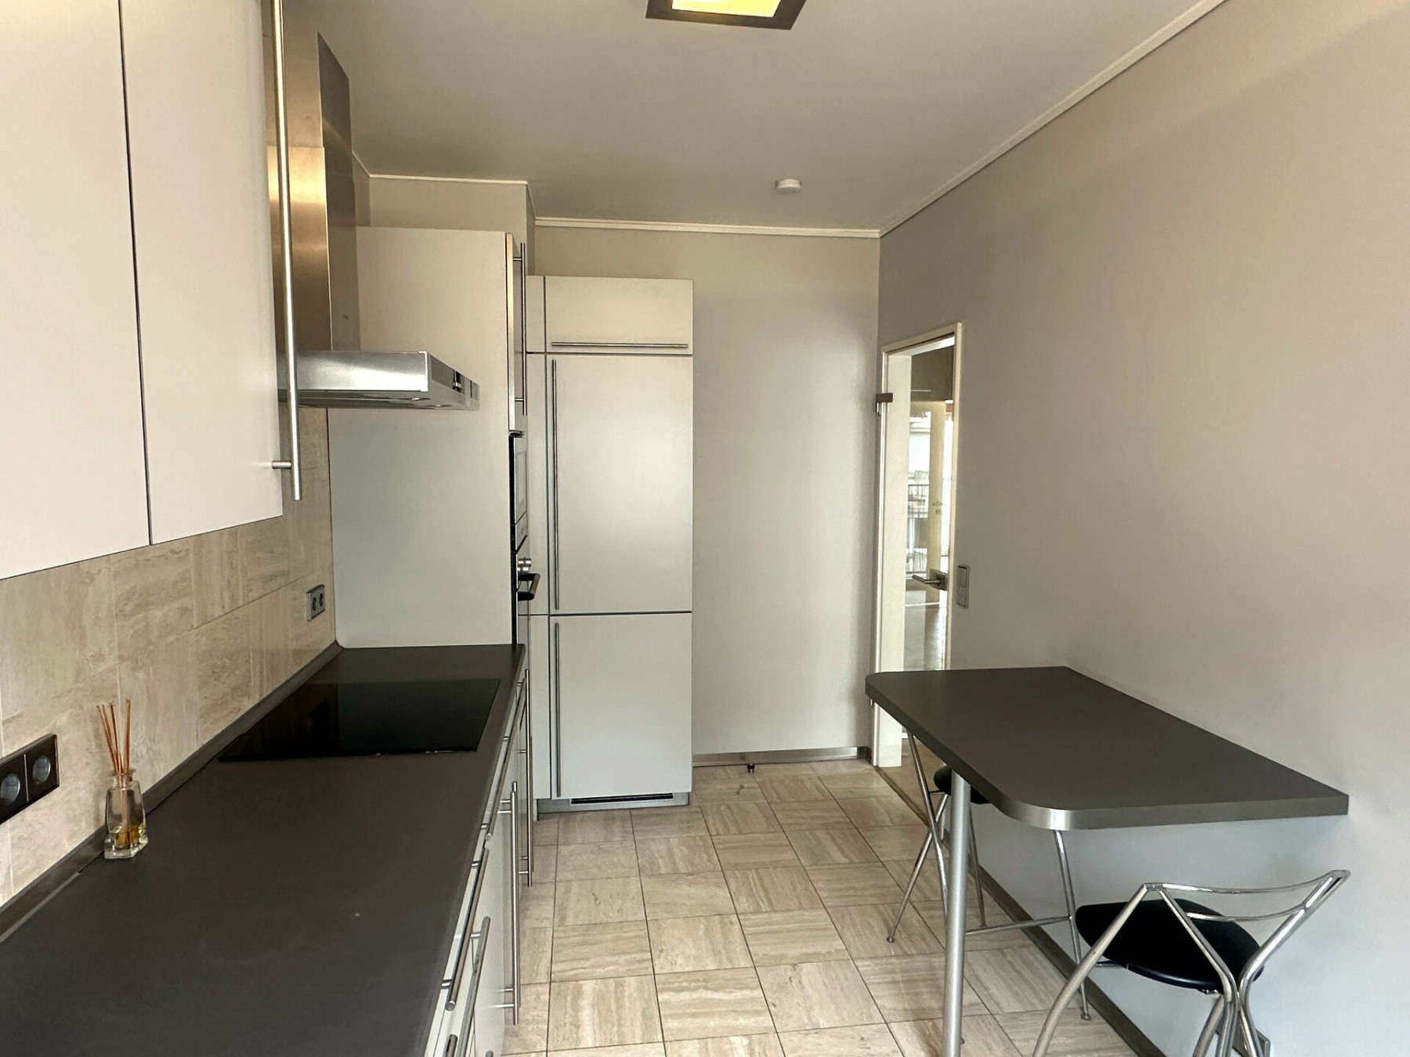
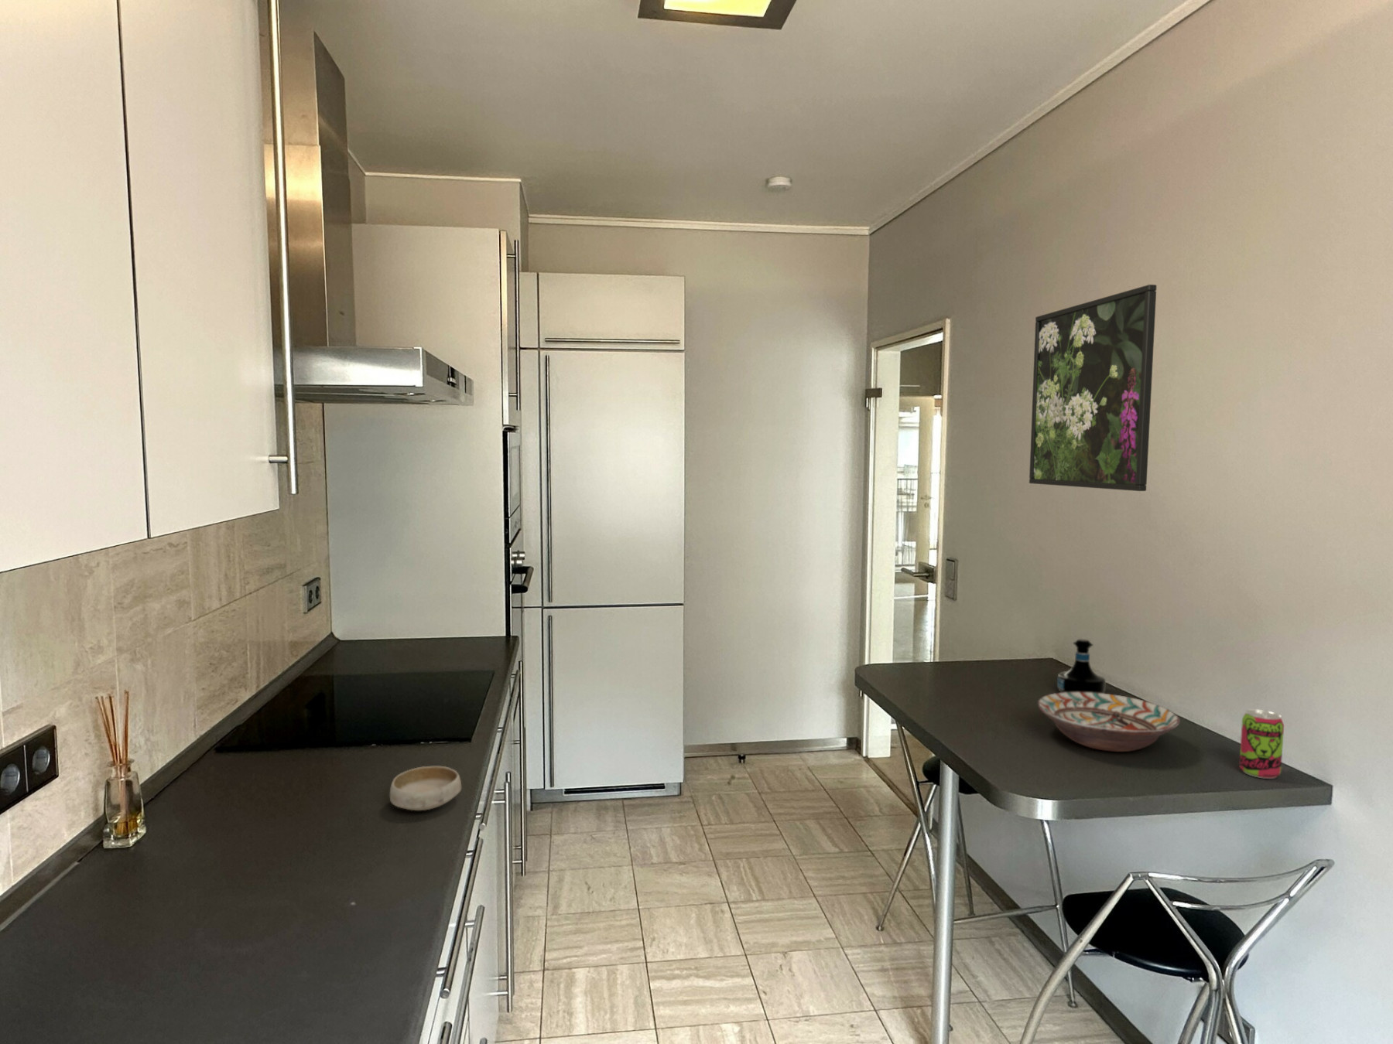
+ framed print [1029,284,1158,491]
+ bowl [389,765,462,812]
+ tequila bottle [1056,638,1107,694]
+ beverage can [1238,708,1284,780]
+ decorative bowl [1037,691,1181,752]
